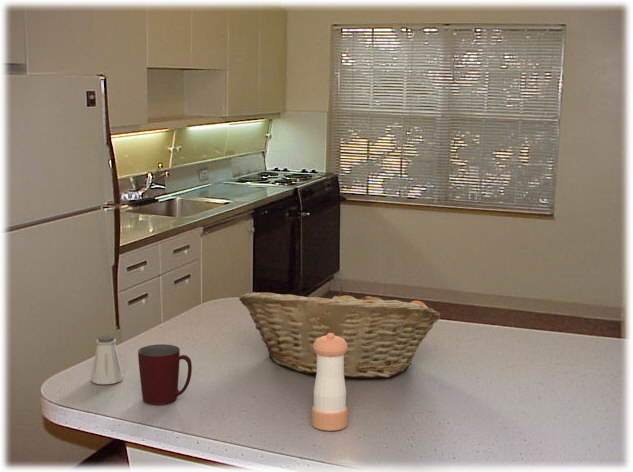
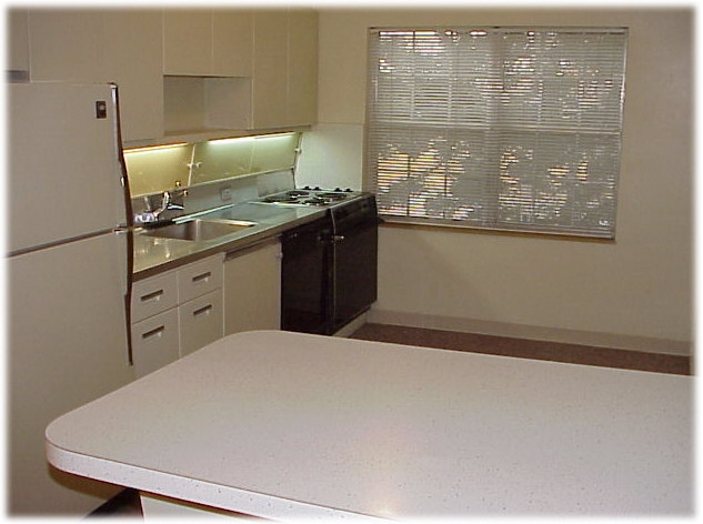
- fruit basket [238,285,441,379]
- pepper shaker [311,333,348,432]
- saltshaker [90,334,125,385]
- mug [137,343,193,405]
